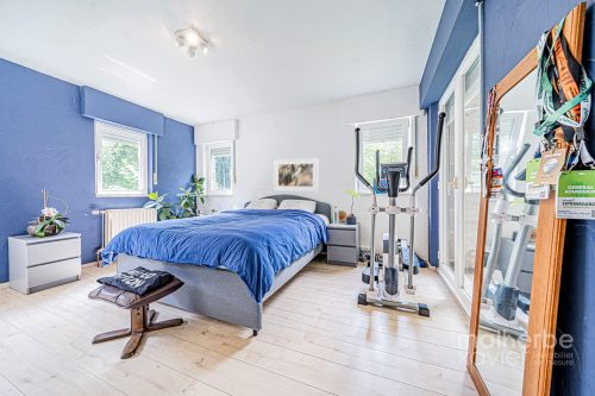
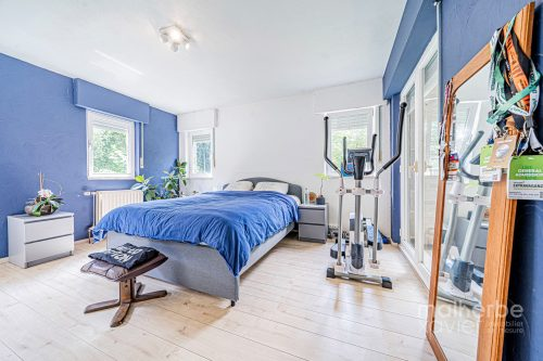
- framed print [273,157,319,193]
